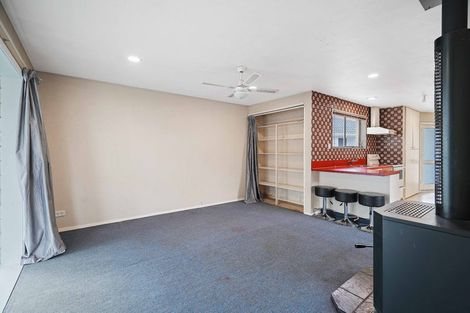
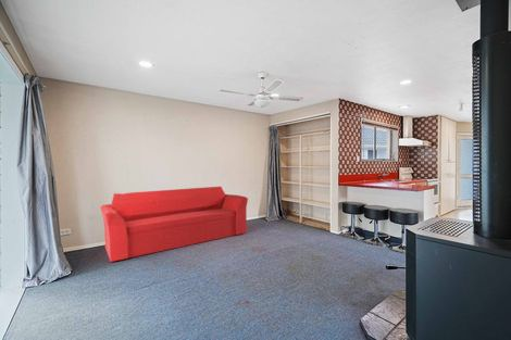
+ sofa [100,186,249,263]
